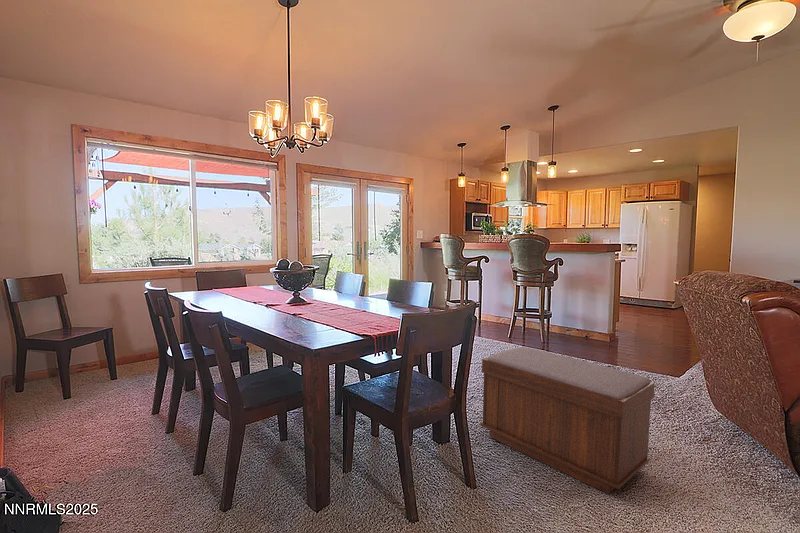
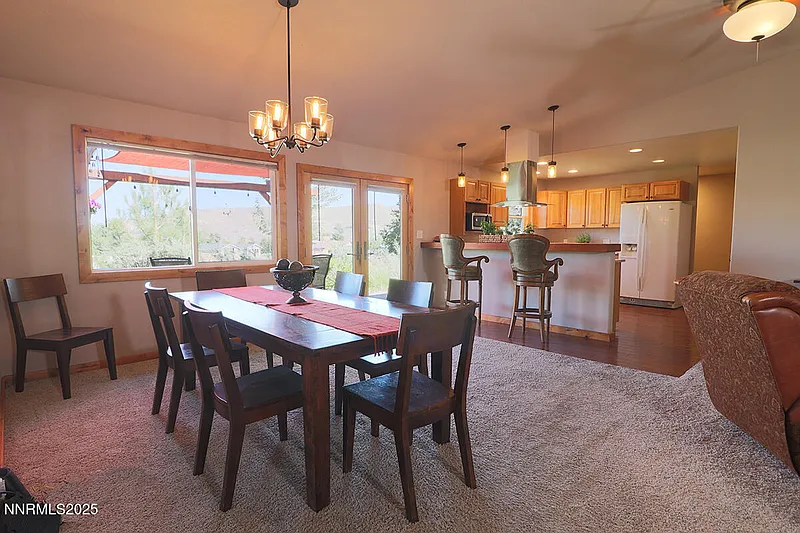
- bench [479,346,656,495]
